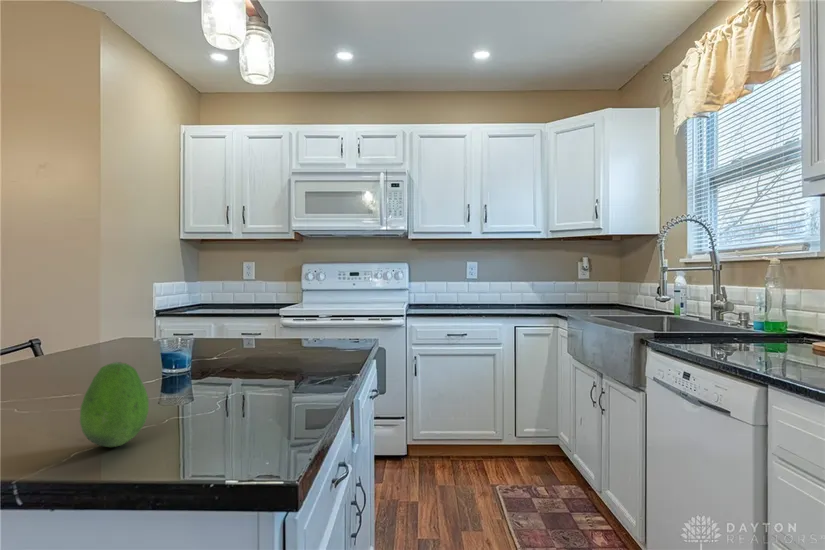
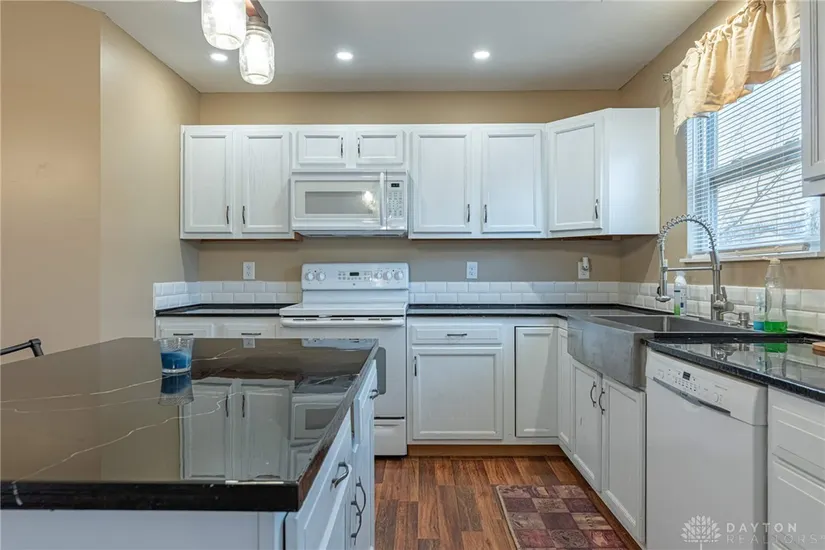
- fruit [79,361,150,448]
